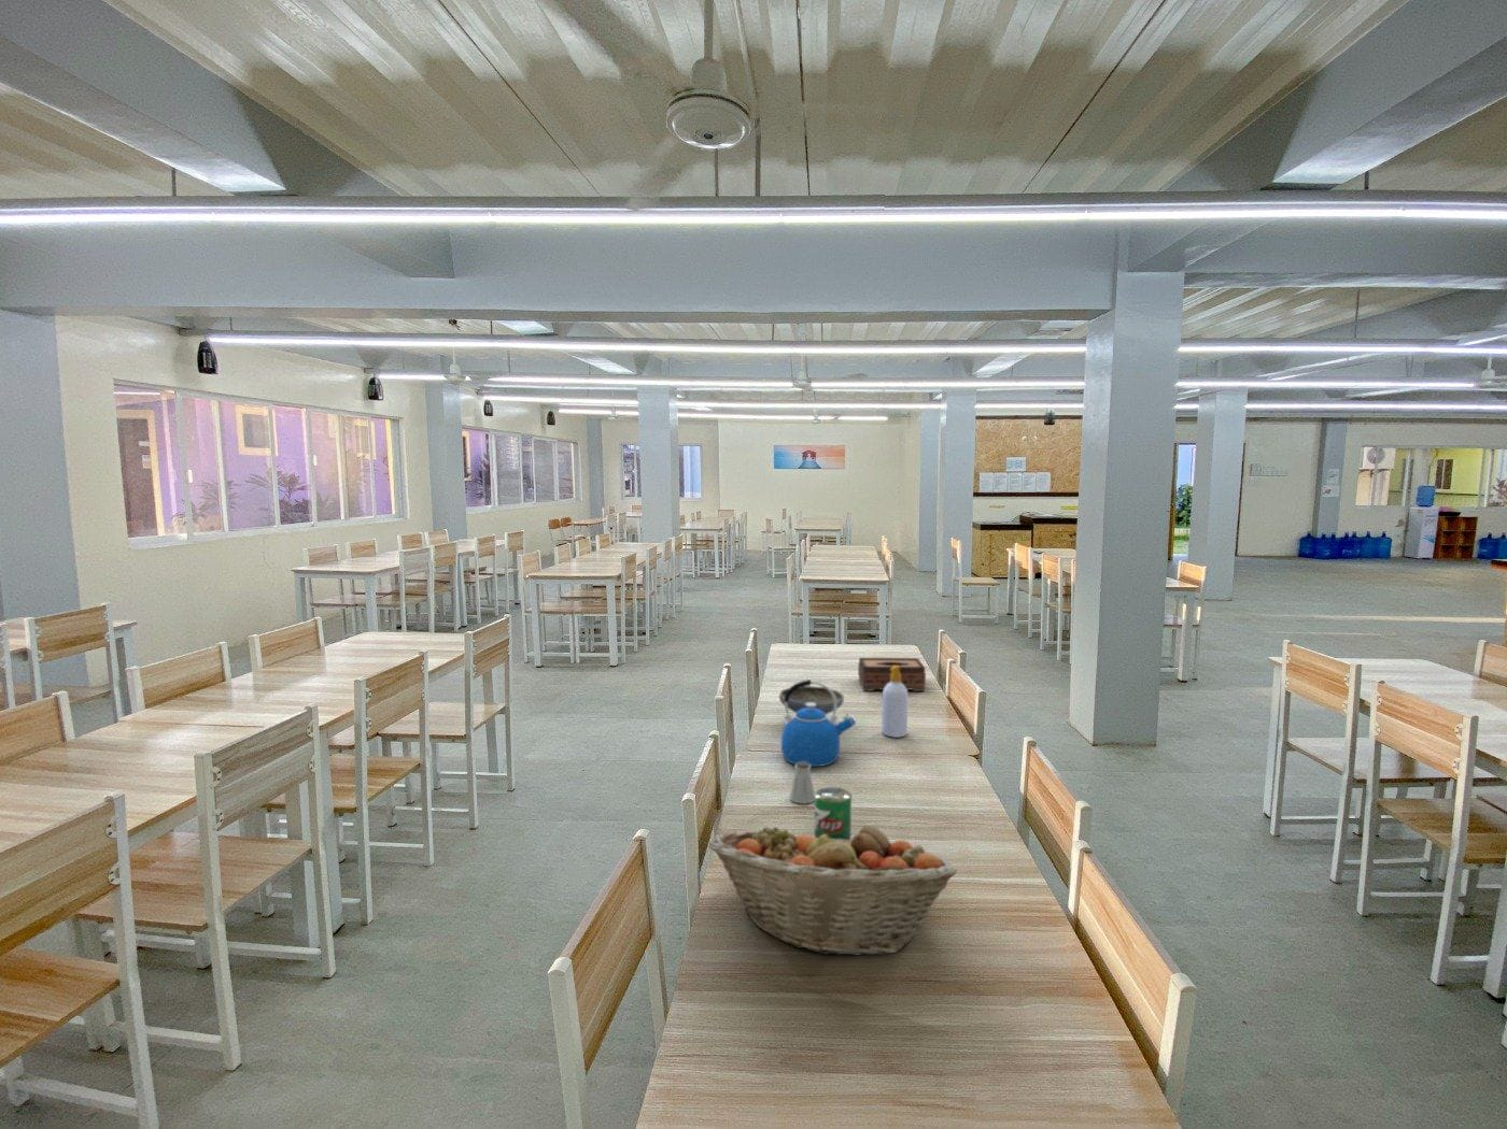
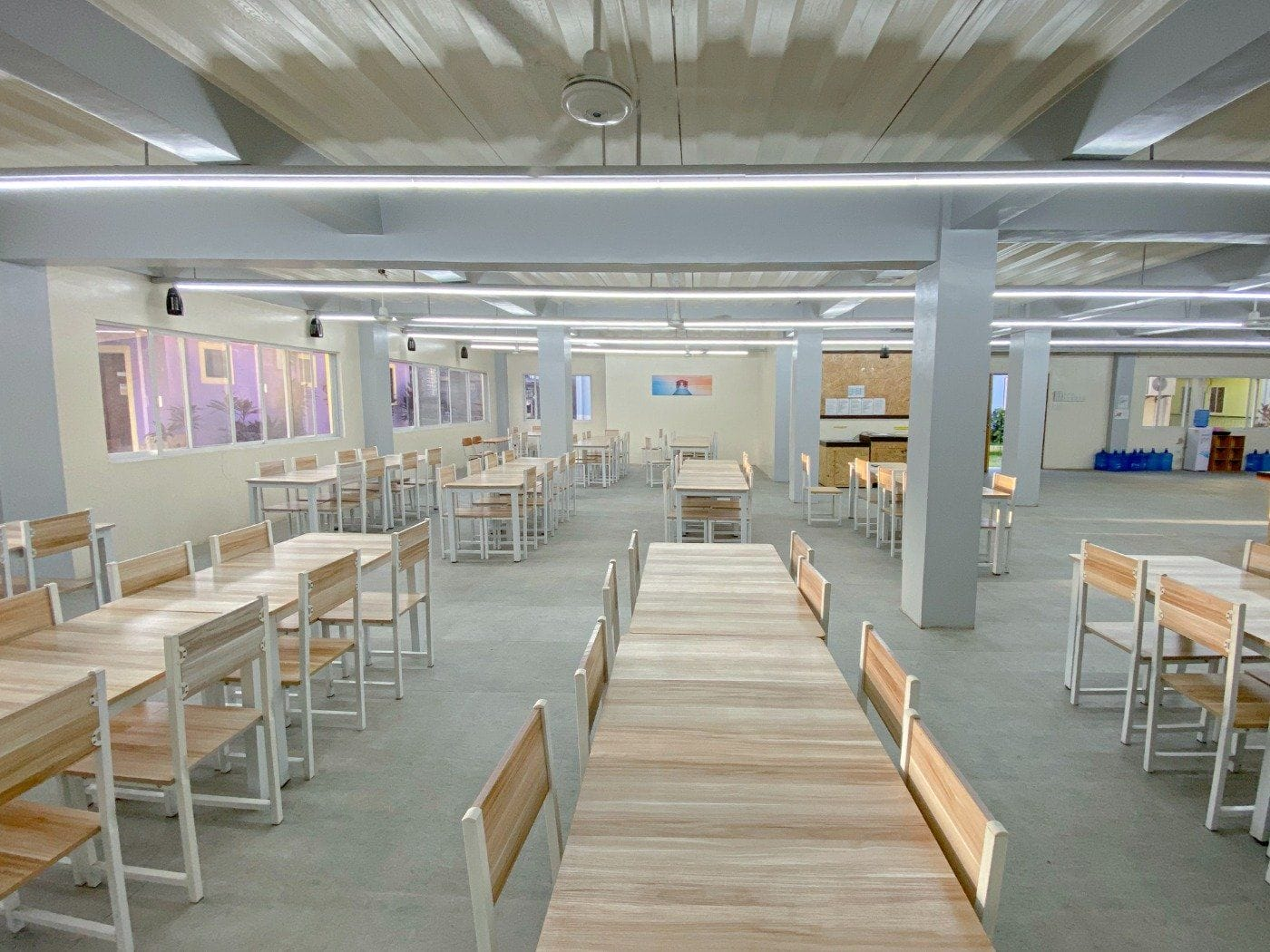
- saltshaker [789,761,815,804]
- bowl [778,685,845,715]
- can [814,786,852,841]
- soap bottle [880,665,910,739]
- fruit basket [708,822,956,956]
- tissue box [857,657,927,693]
- kettle [781,678,856,767]
